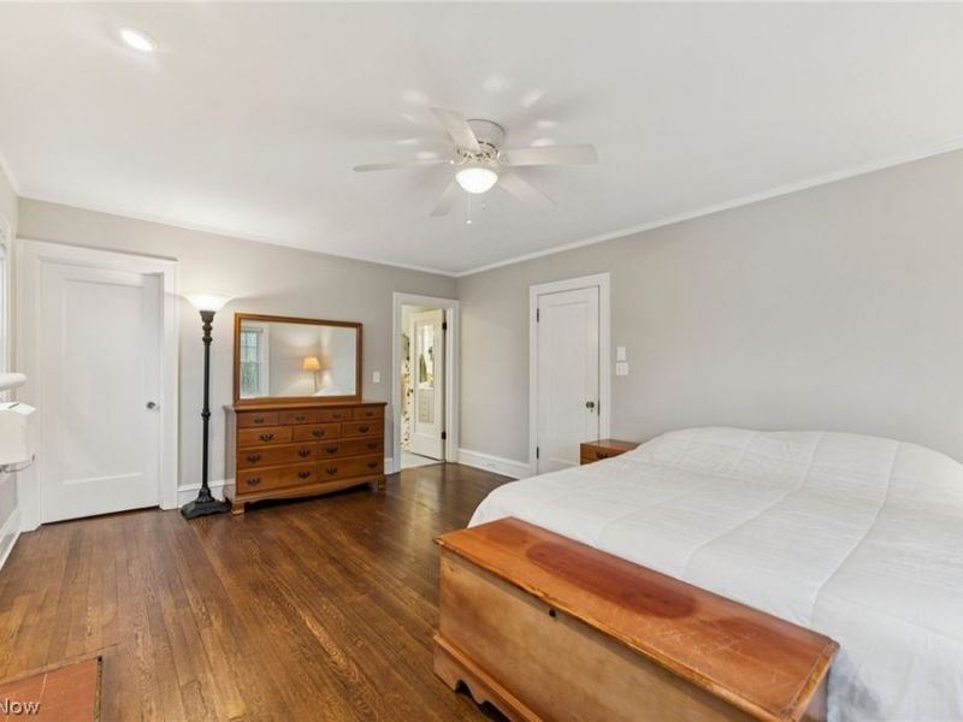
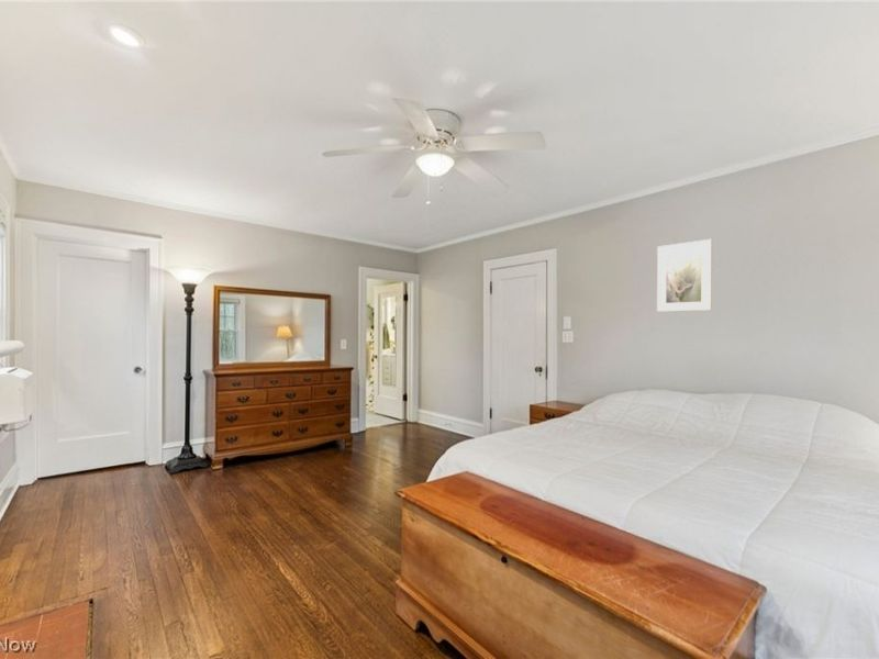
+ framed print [656,238,713,313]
